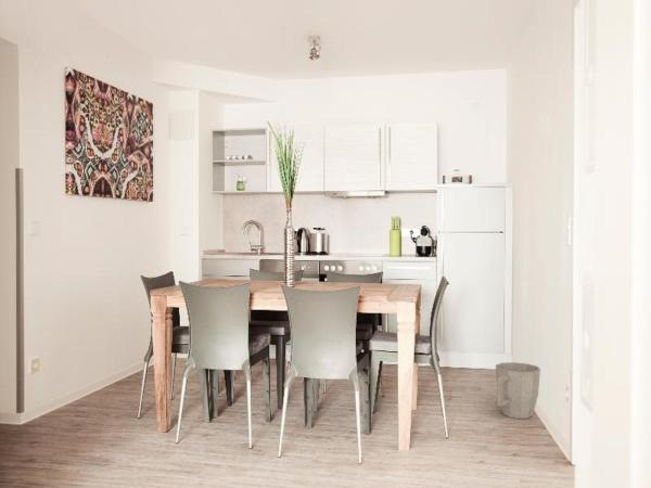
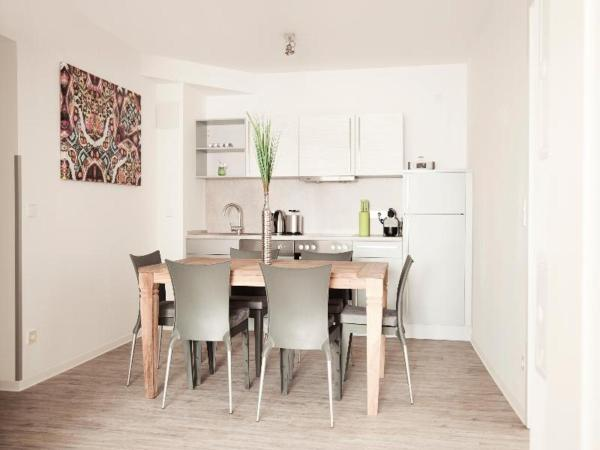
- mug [495,361,541,420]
